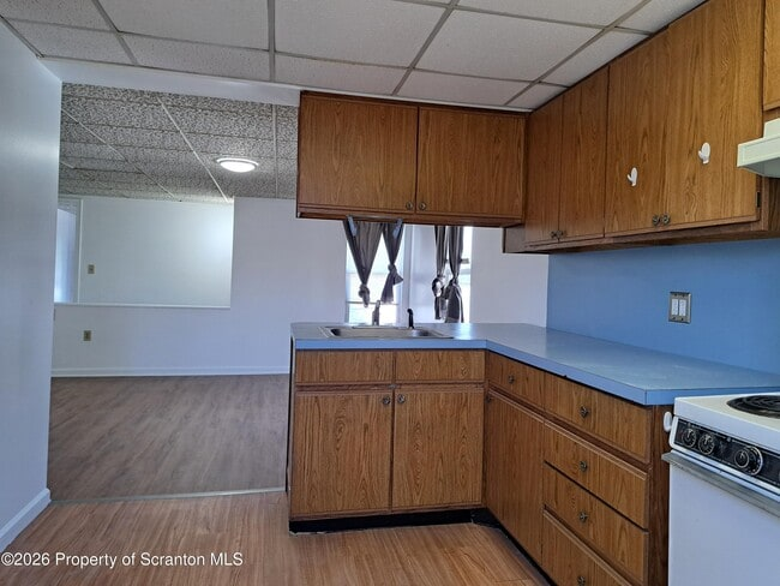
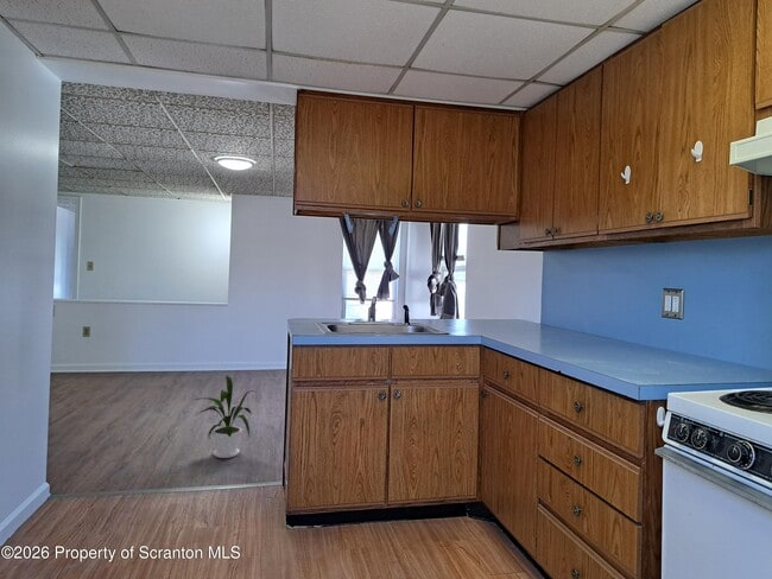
+ house plant [194,374,255,459]
